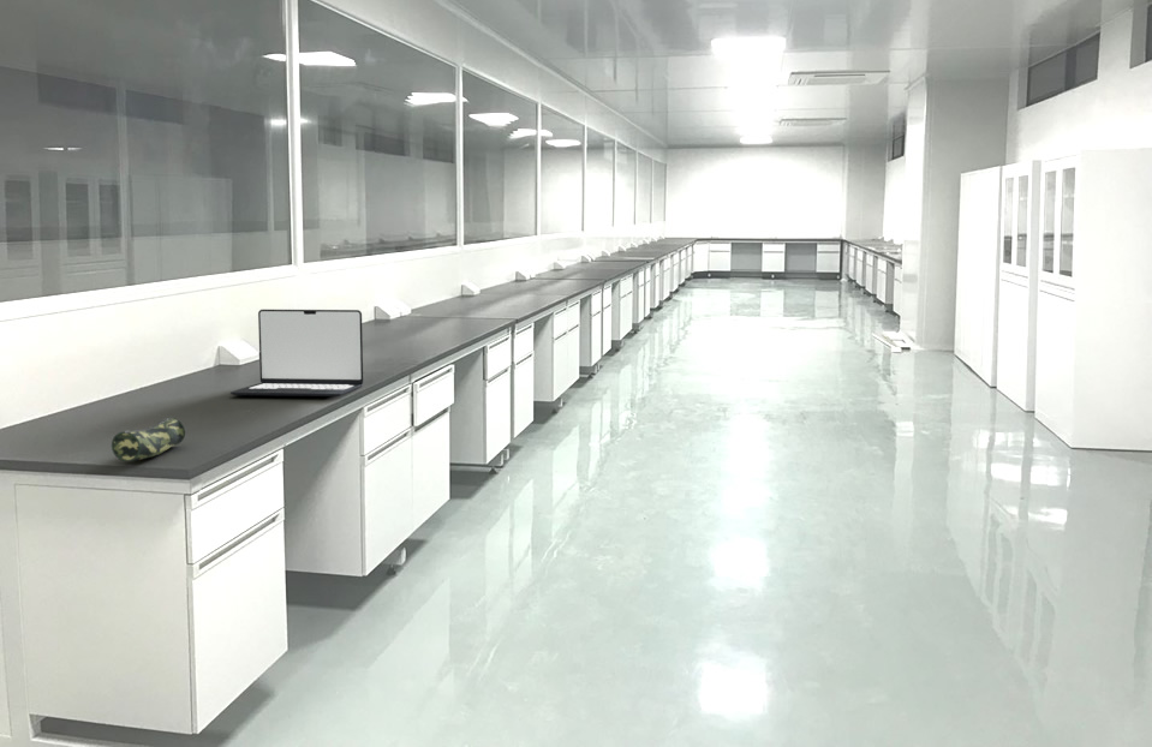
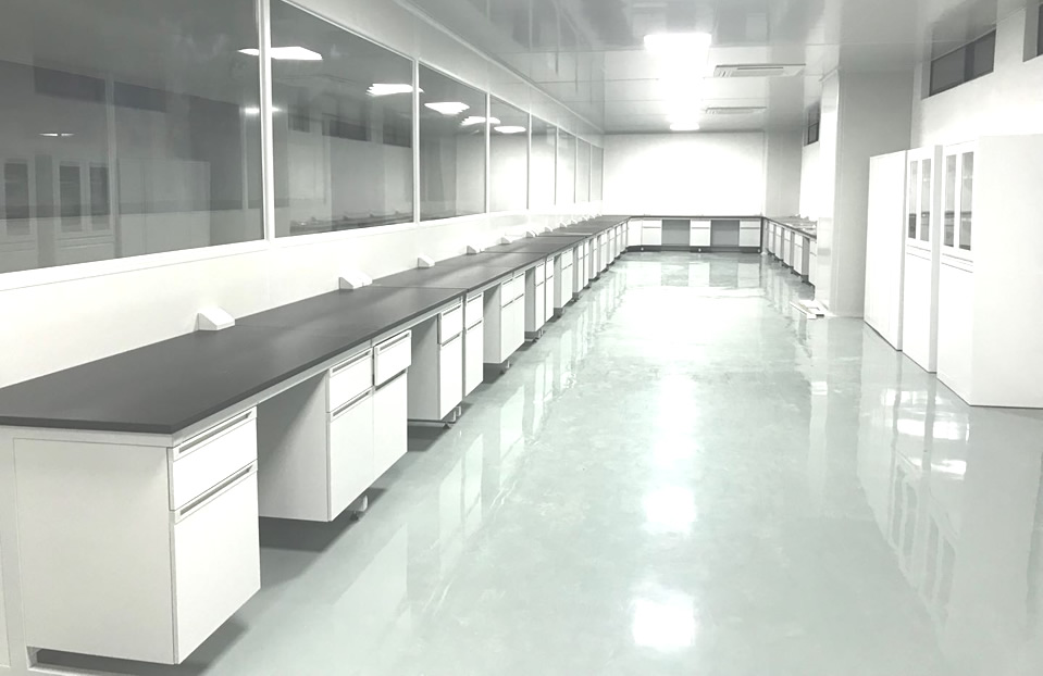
- laptop [229,309,364,398]
- pencil case [111,417,186,462]
